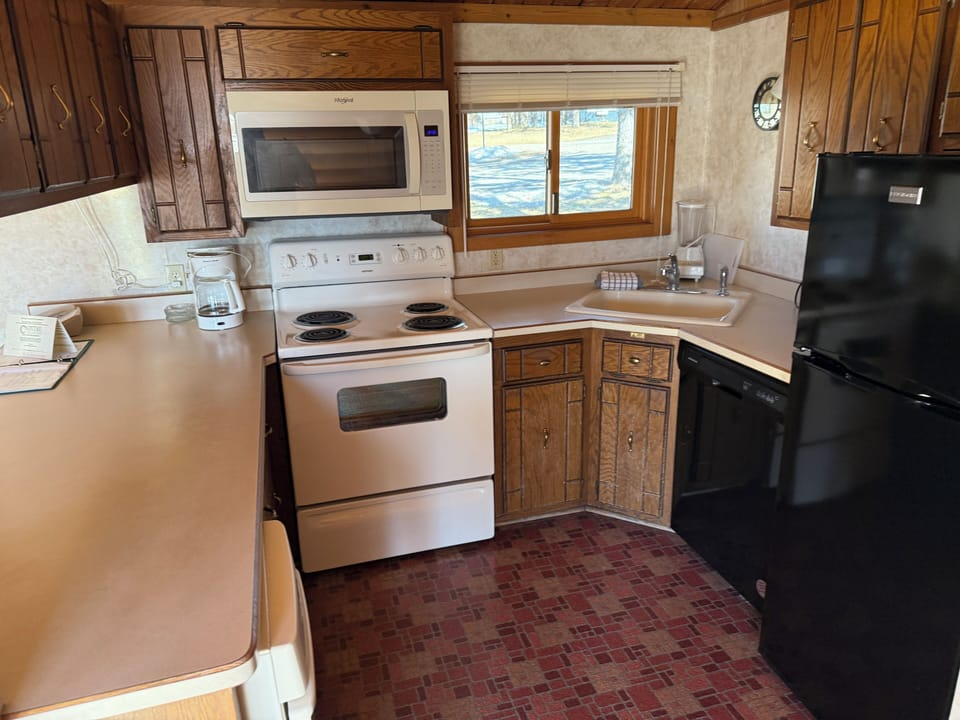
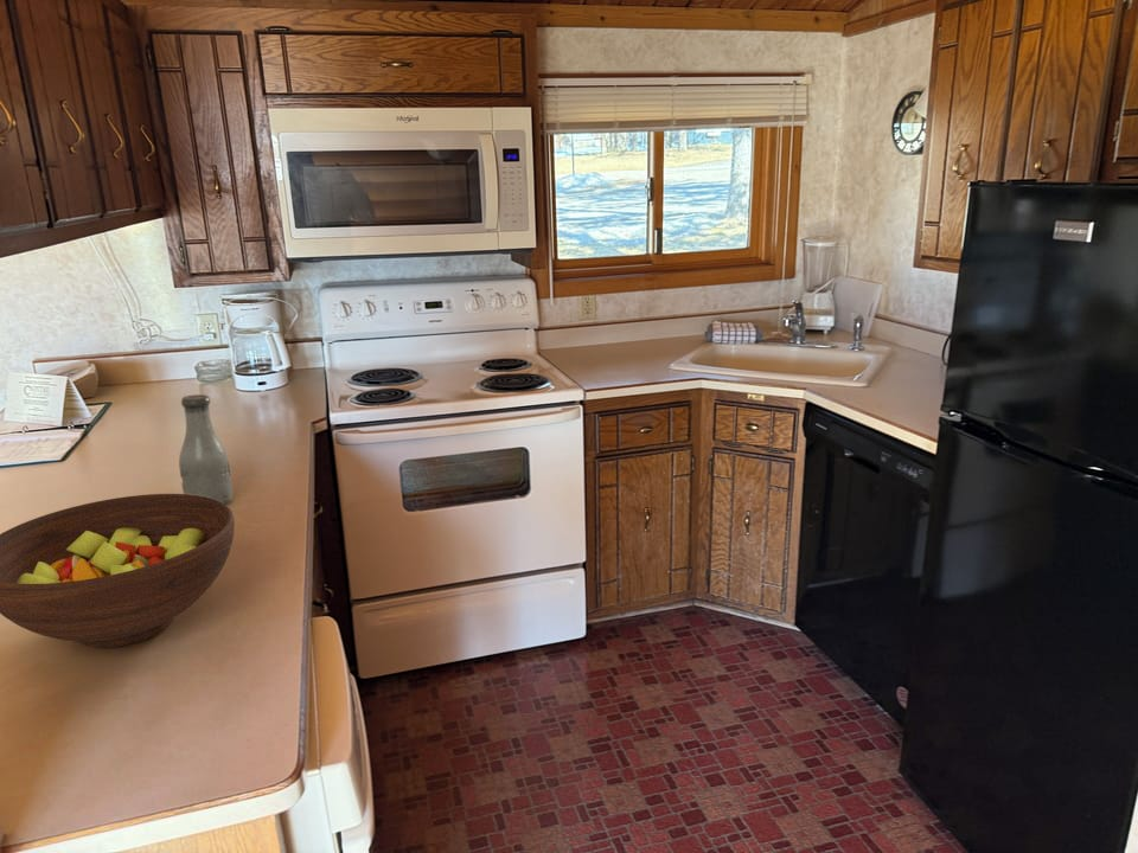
+ fruit bowl [0,493,236,649]
+ bottle [178,393,234,505]
